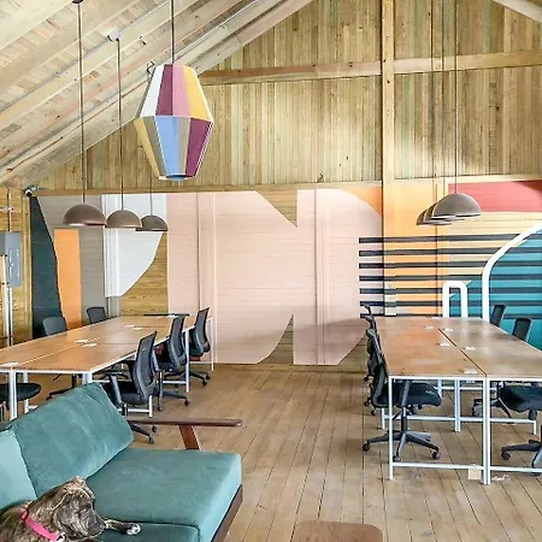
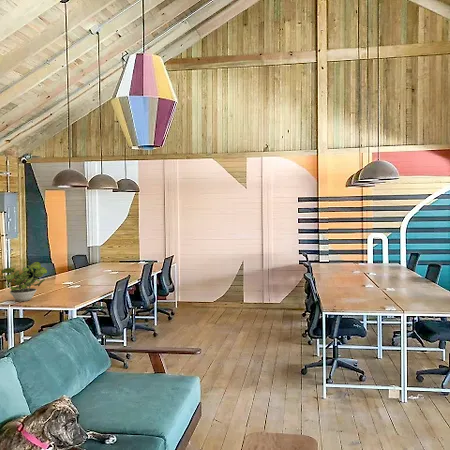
+ potted plant [1,261,48,302]
